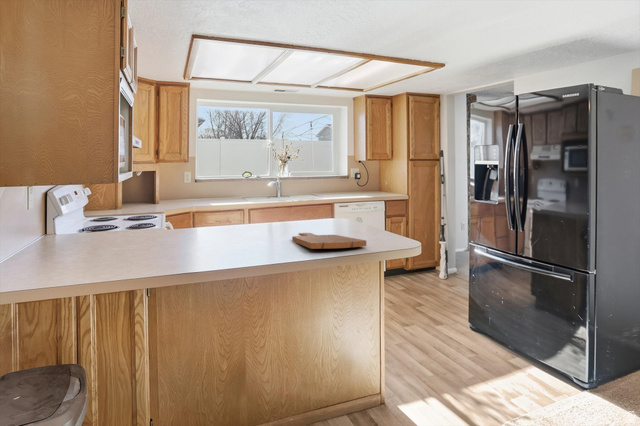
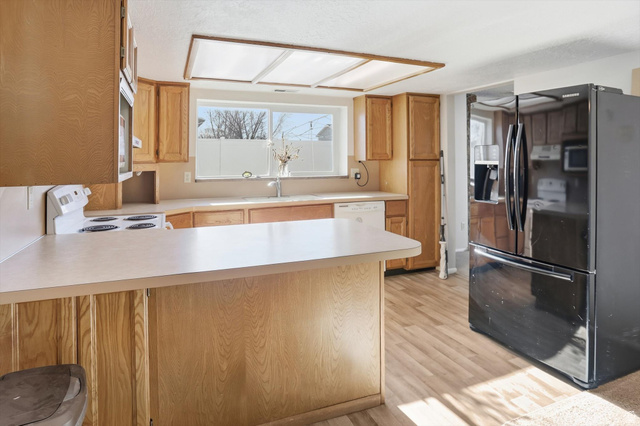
- cutting board [291,232,367,250]
